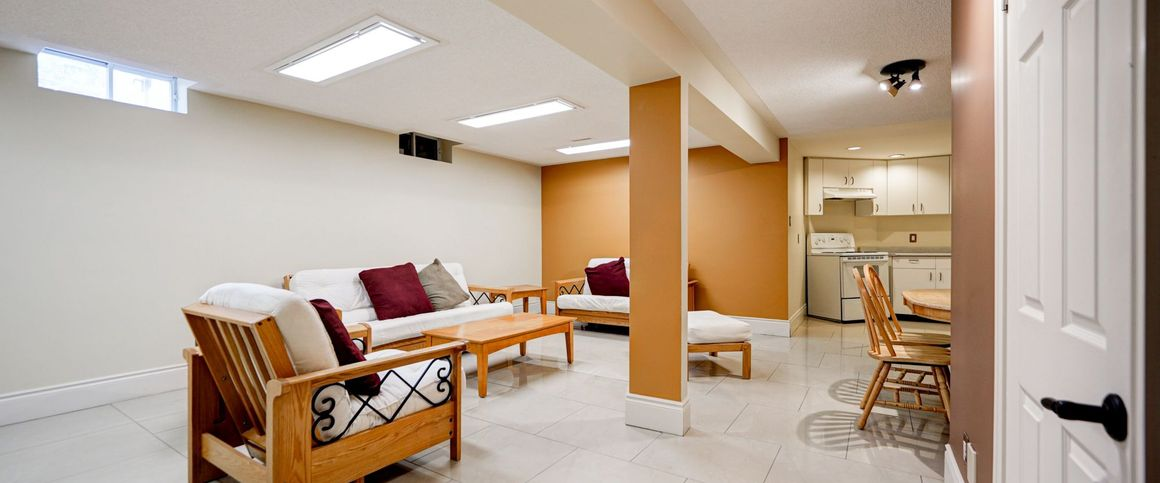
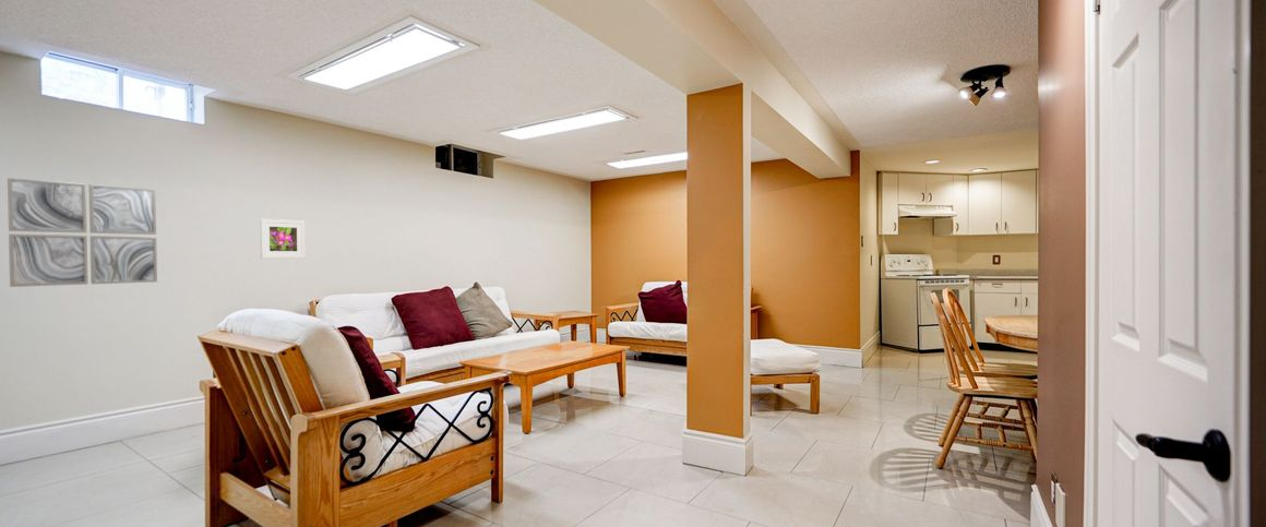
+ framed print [259,218,306,260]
+ wall art [7,177,158,288]
